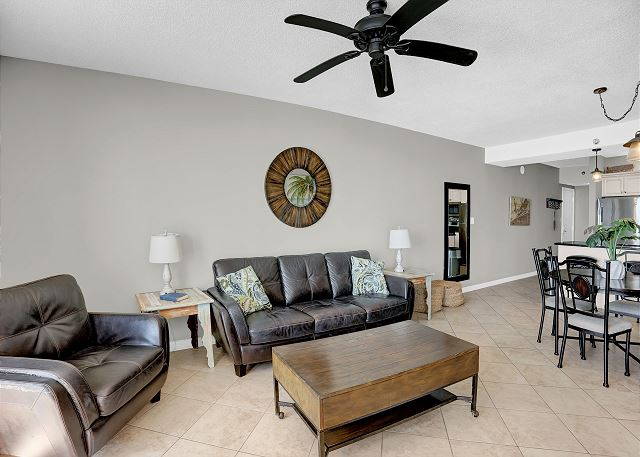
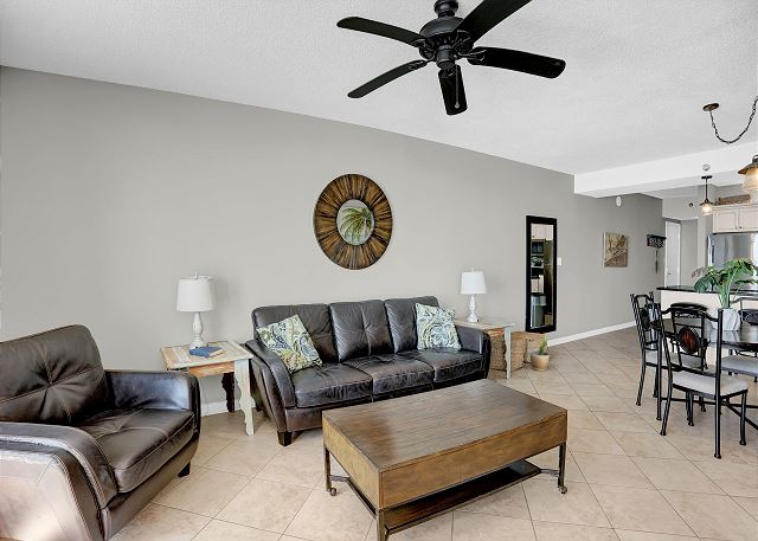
+ potted plant [528,335,551,372]
